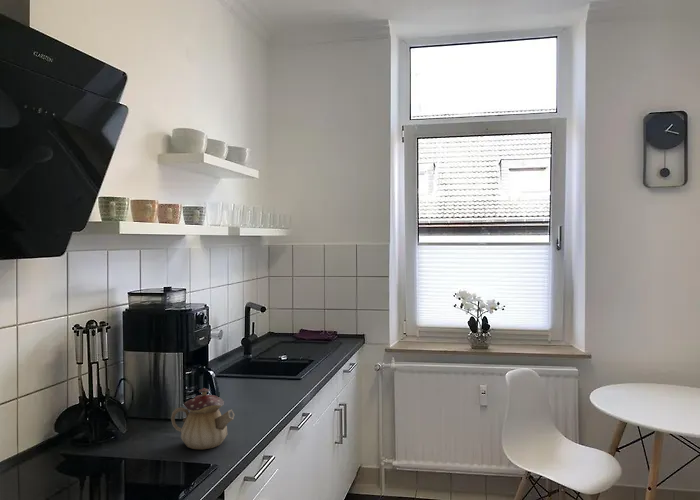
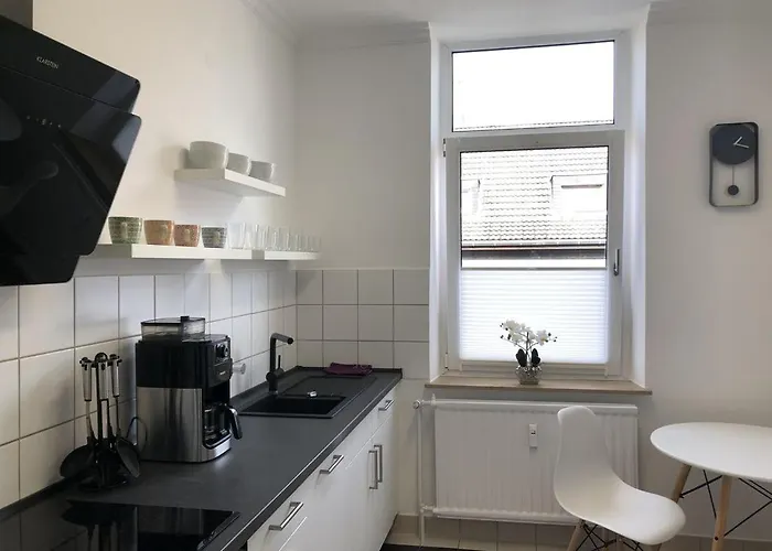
- teapot [170,387,236,450]
